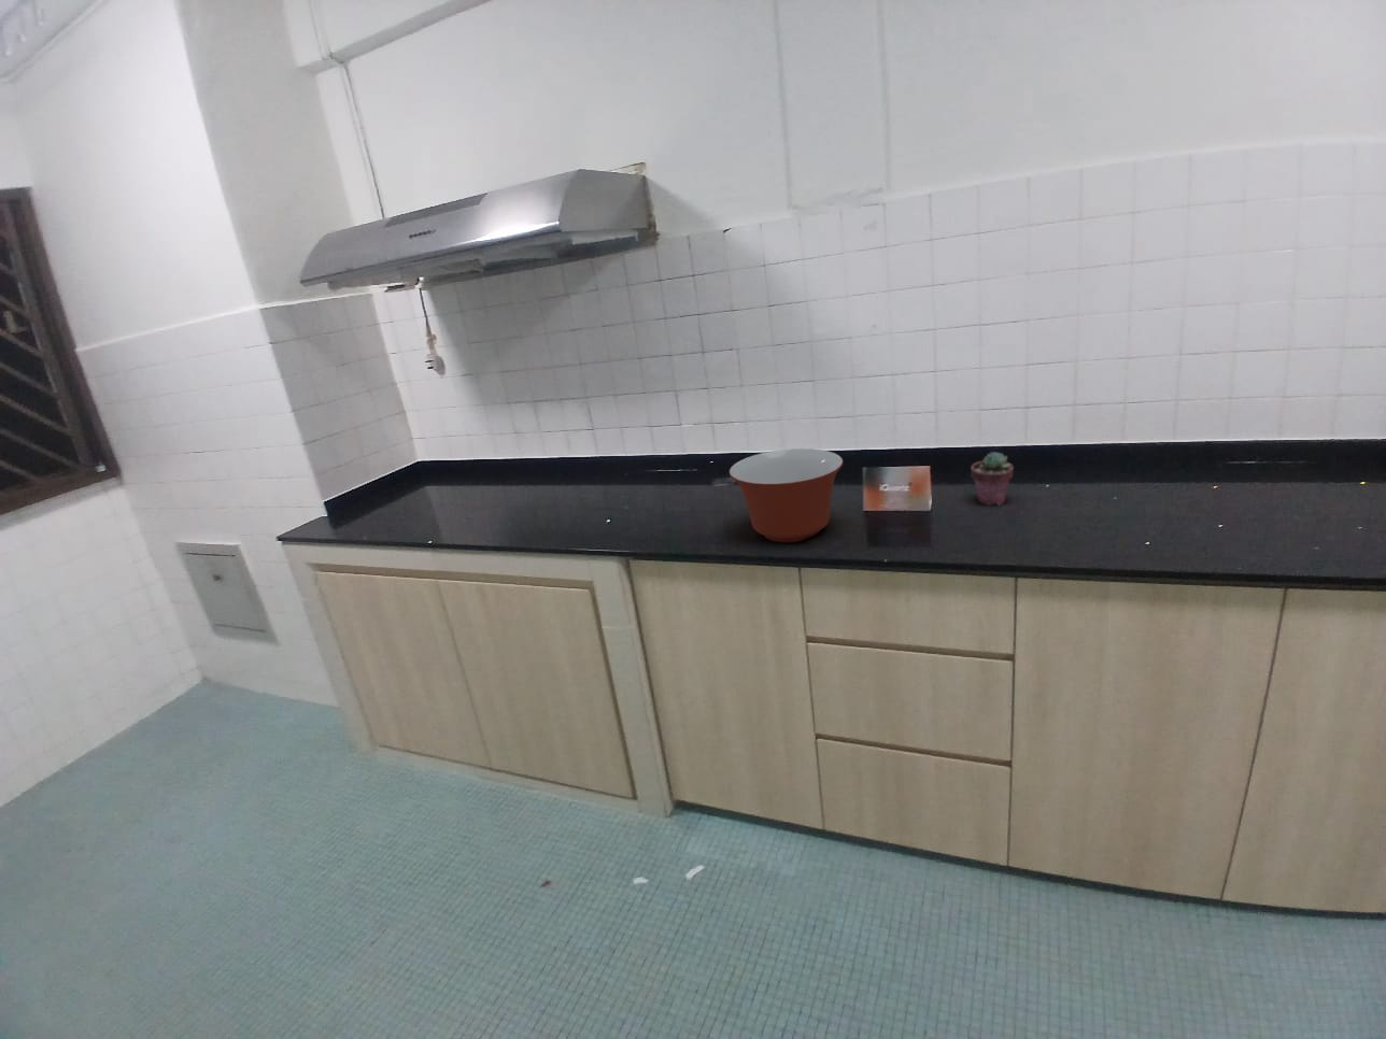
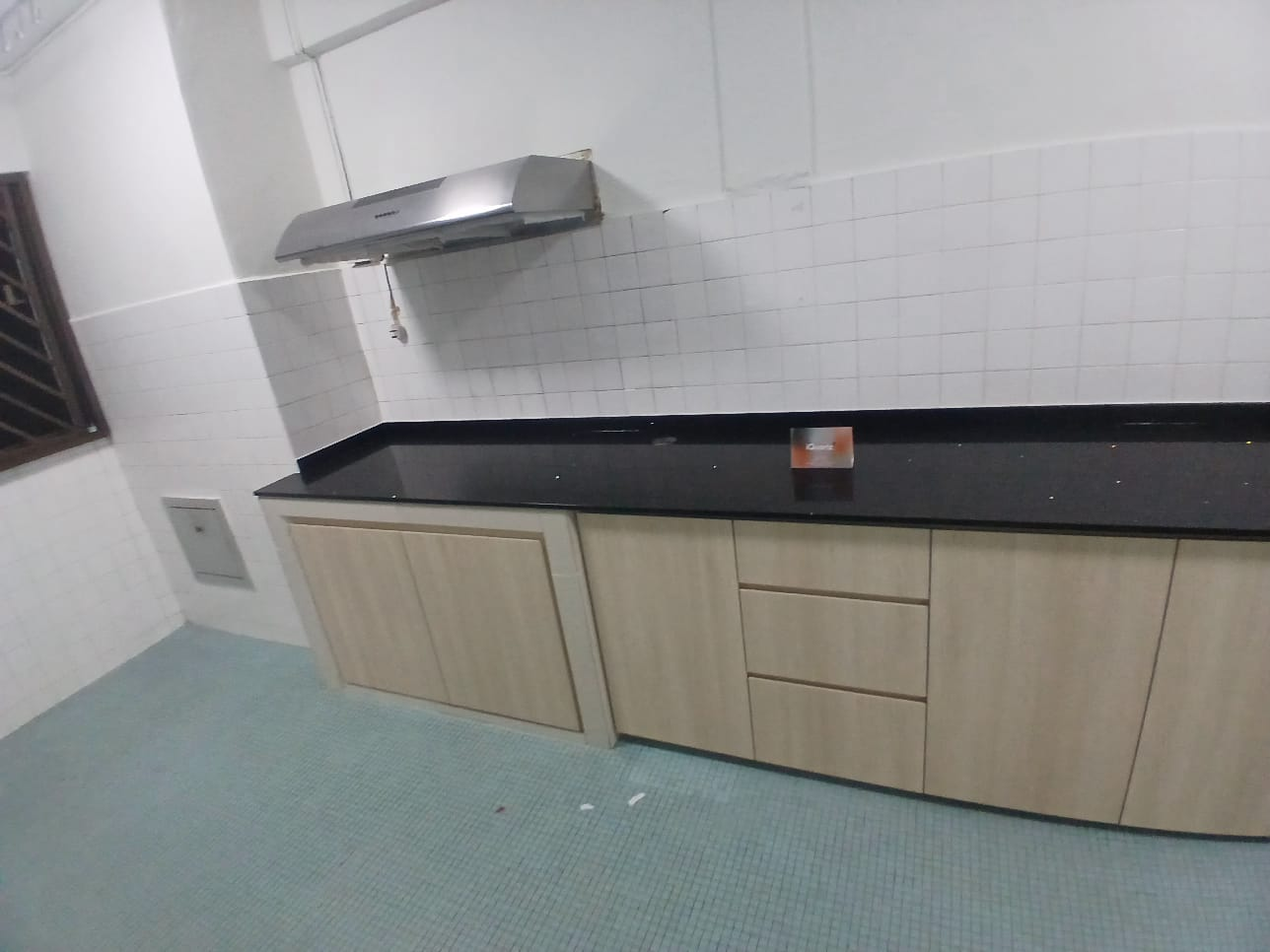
- mixing bowl [729,447,845,544]
- potted succulent [969,451,1015,506]
